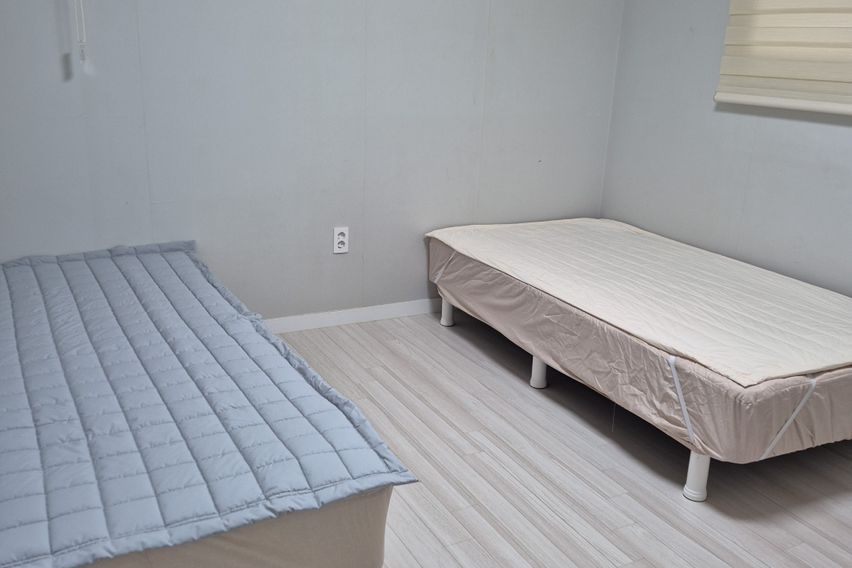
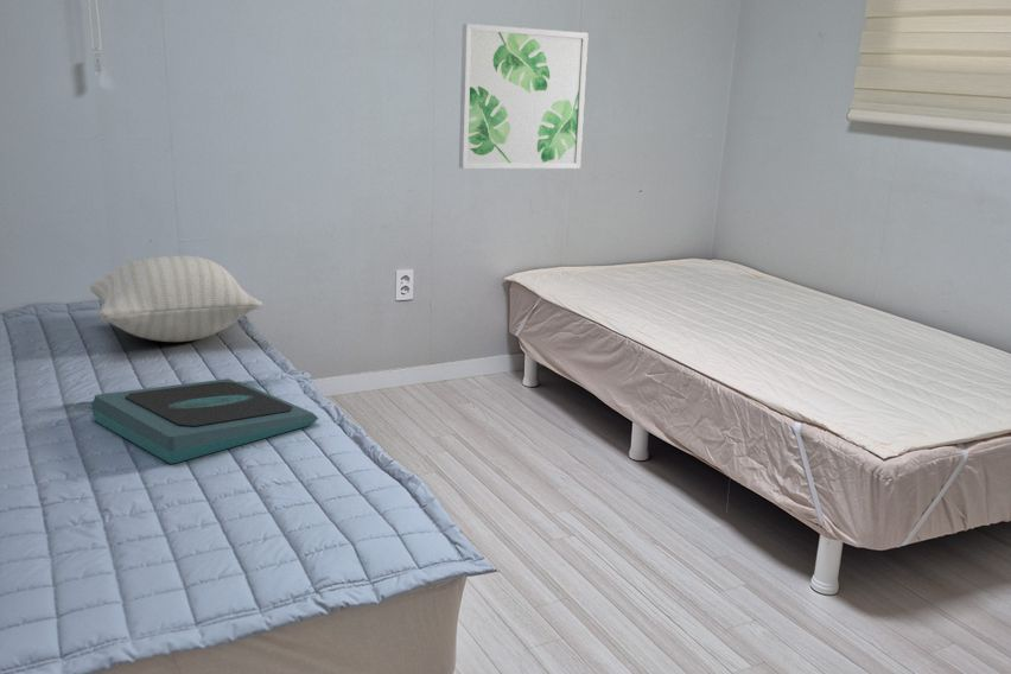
+ wall art [458,23,590,170]
+ pillow [89,255,263,343]
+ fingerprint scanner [90,377,319,465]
